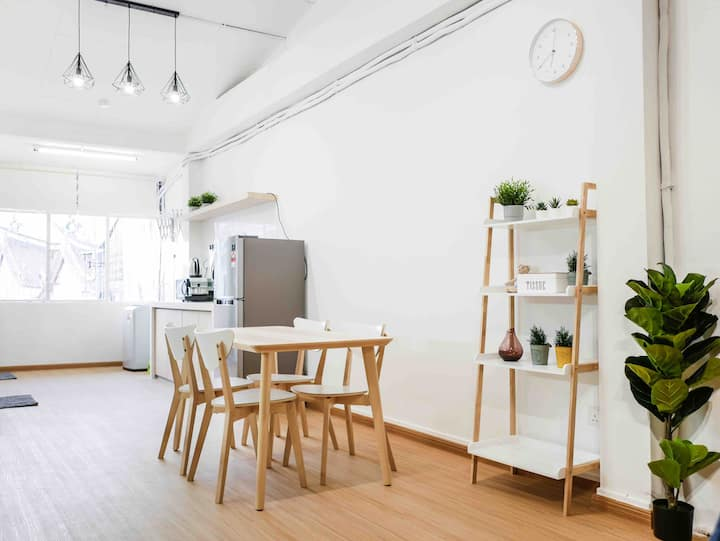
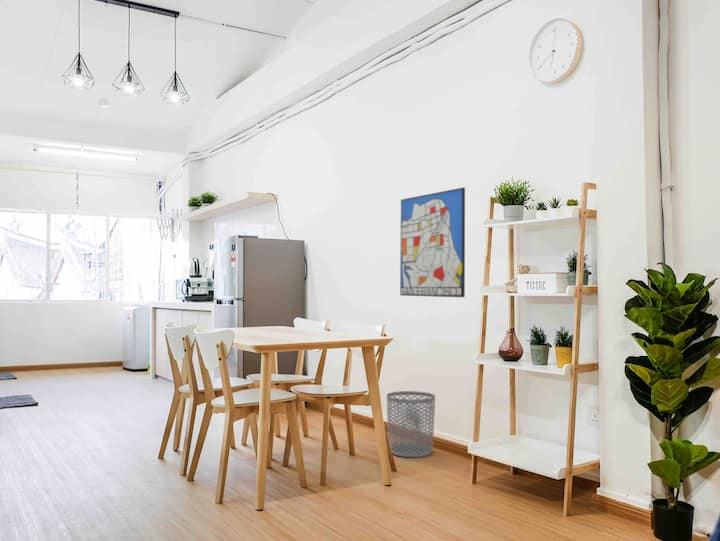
+ wall art [399,186,466,298]
+ waste bin [386,390,436,458]
